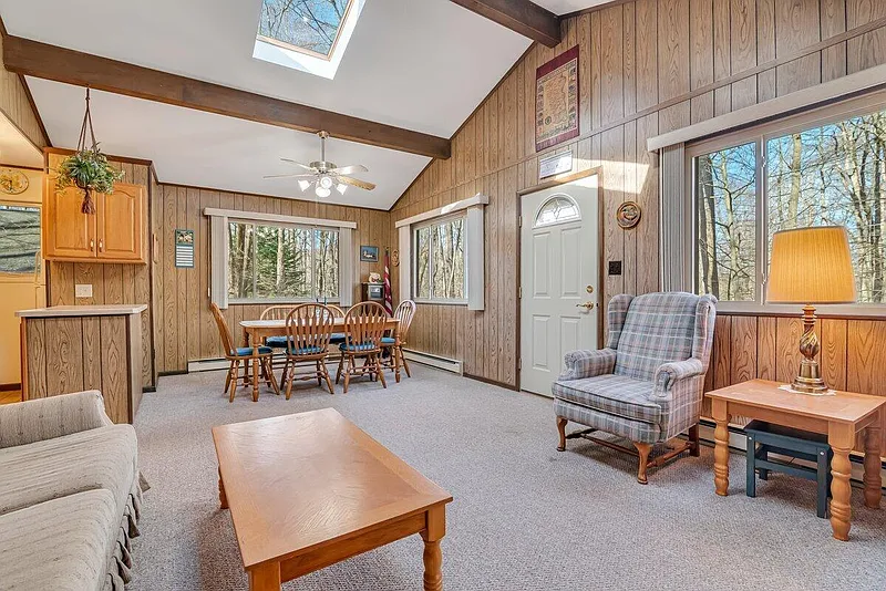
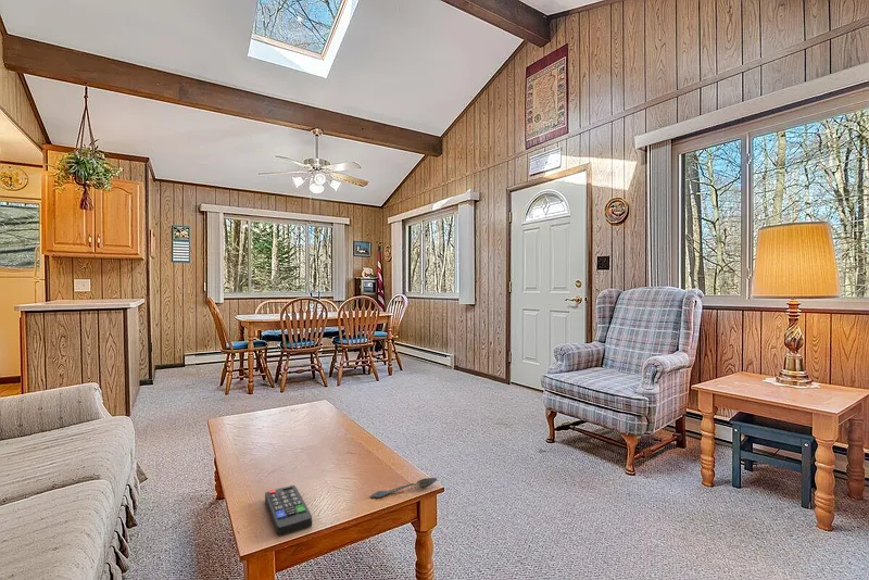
+ remote control [264,484,313,537]
+ spoon [369,477,438,499]
